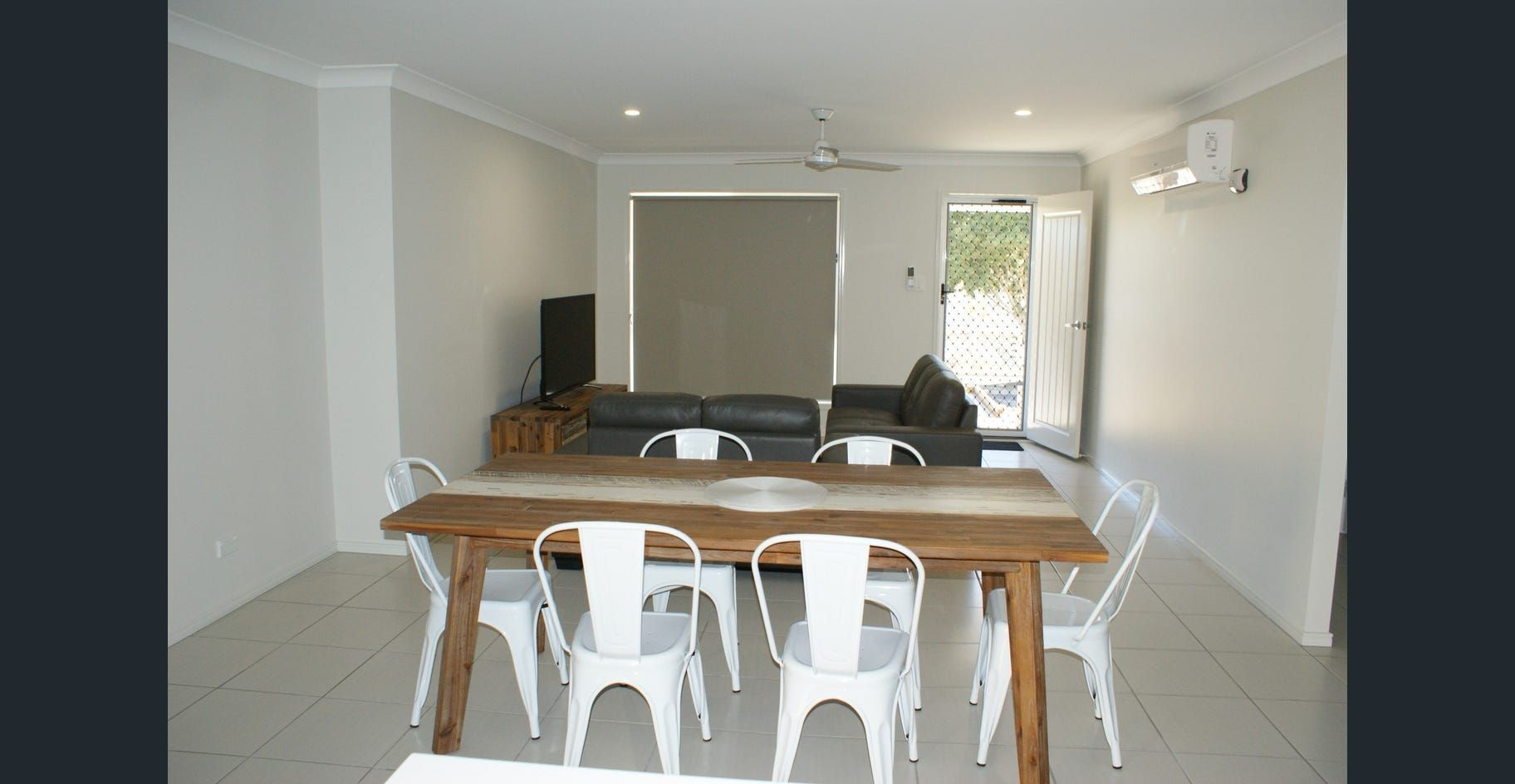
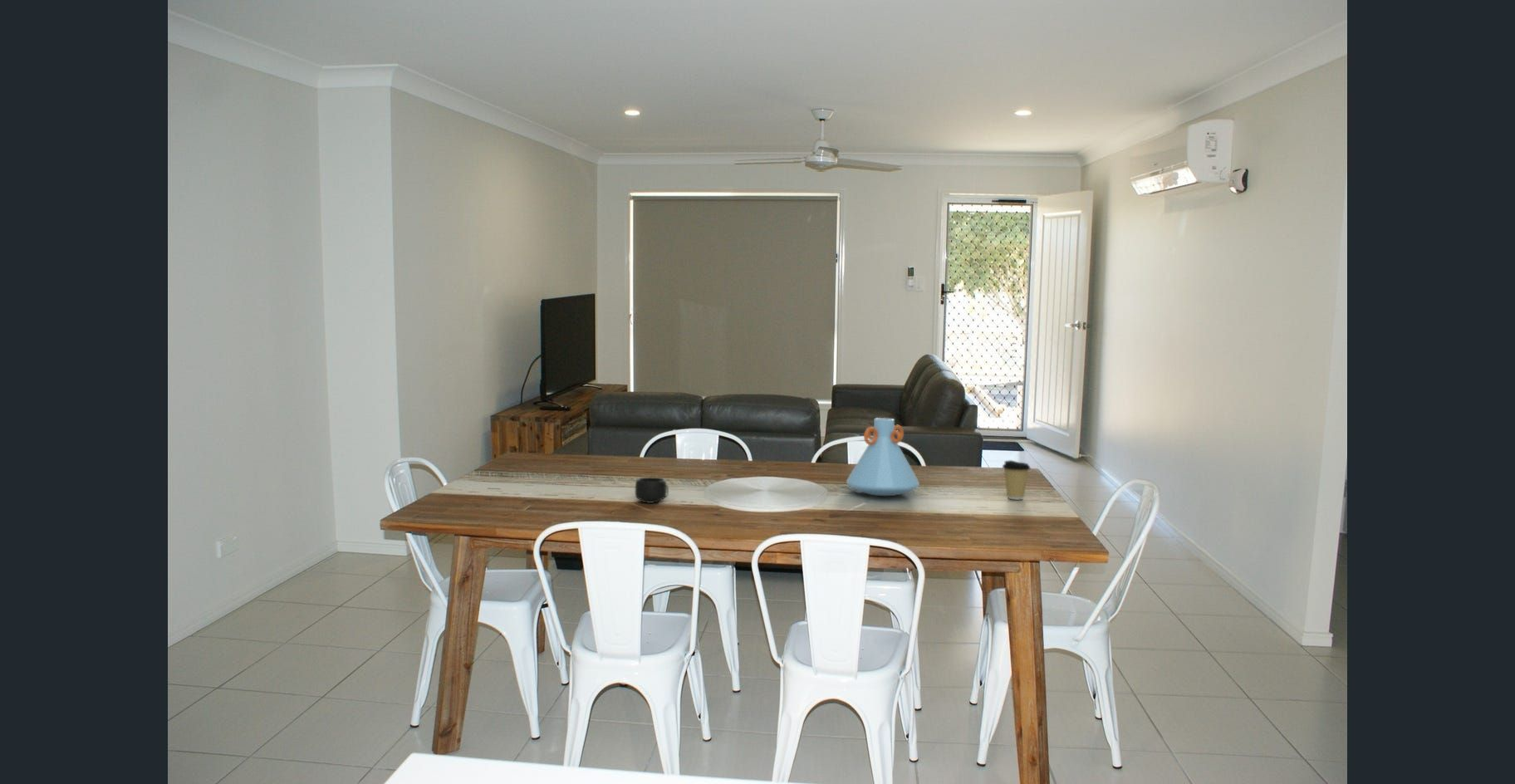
+ coffee cup [1002,459,1032,500]
+ mug [635,477,669,504]
+ vase [846,417,920,497]
